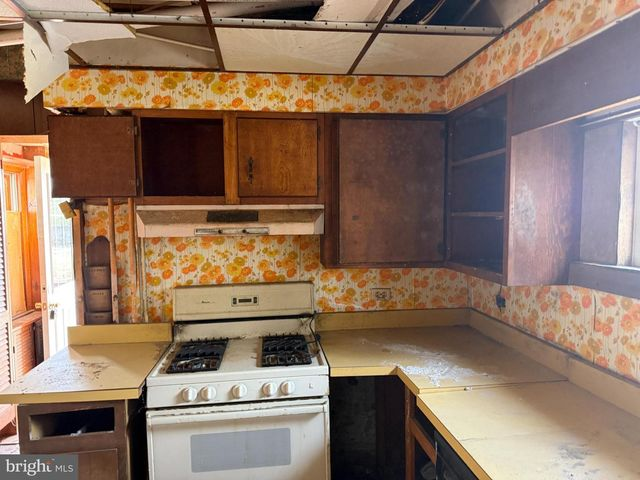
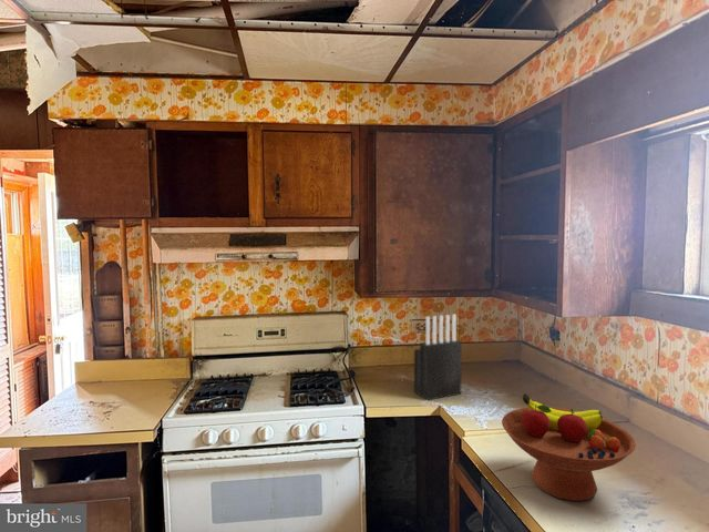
+ fruit bowl [501,392,637,502]
+ knife block [413,314,463,401]
